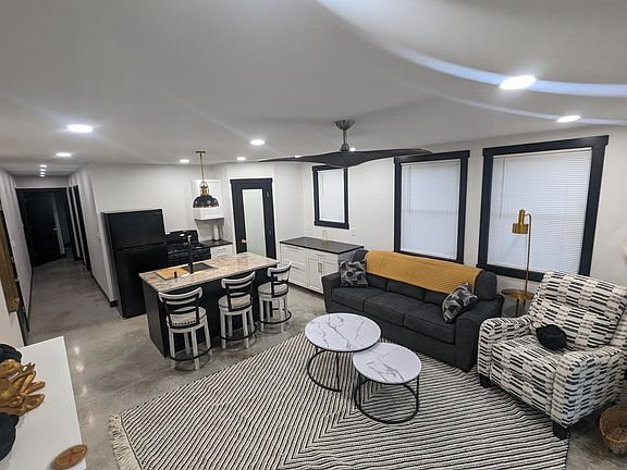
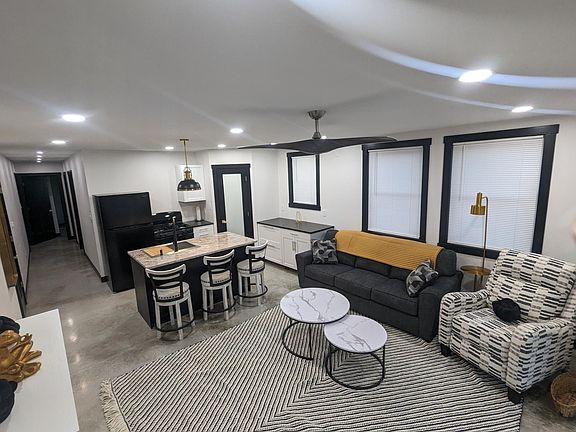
- coaster [52,444,89,470]
